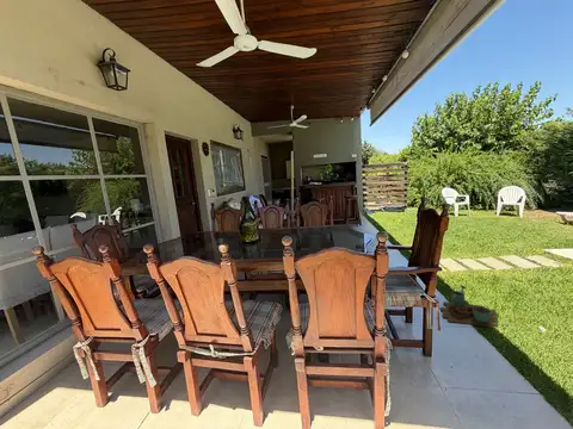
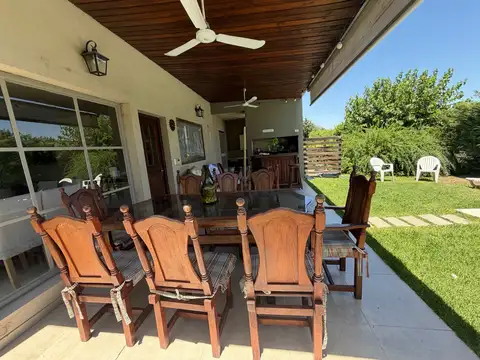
- watering can [439,284,499,329]
